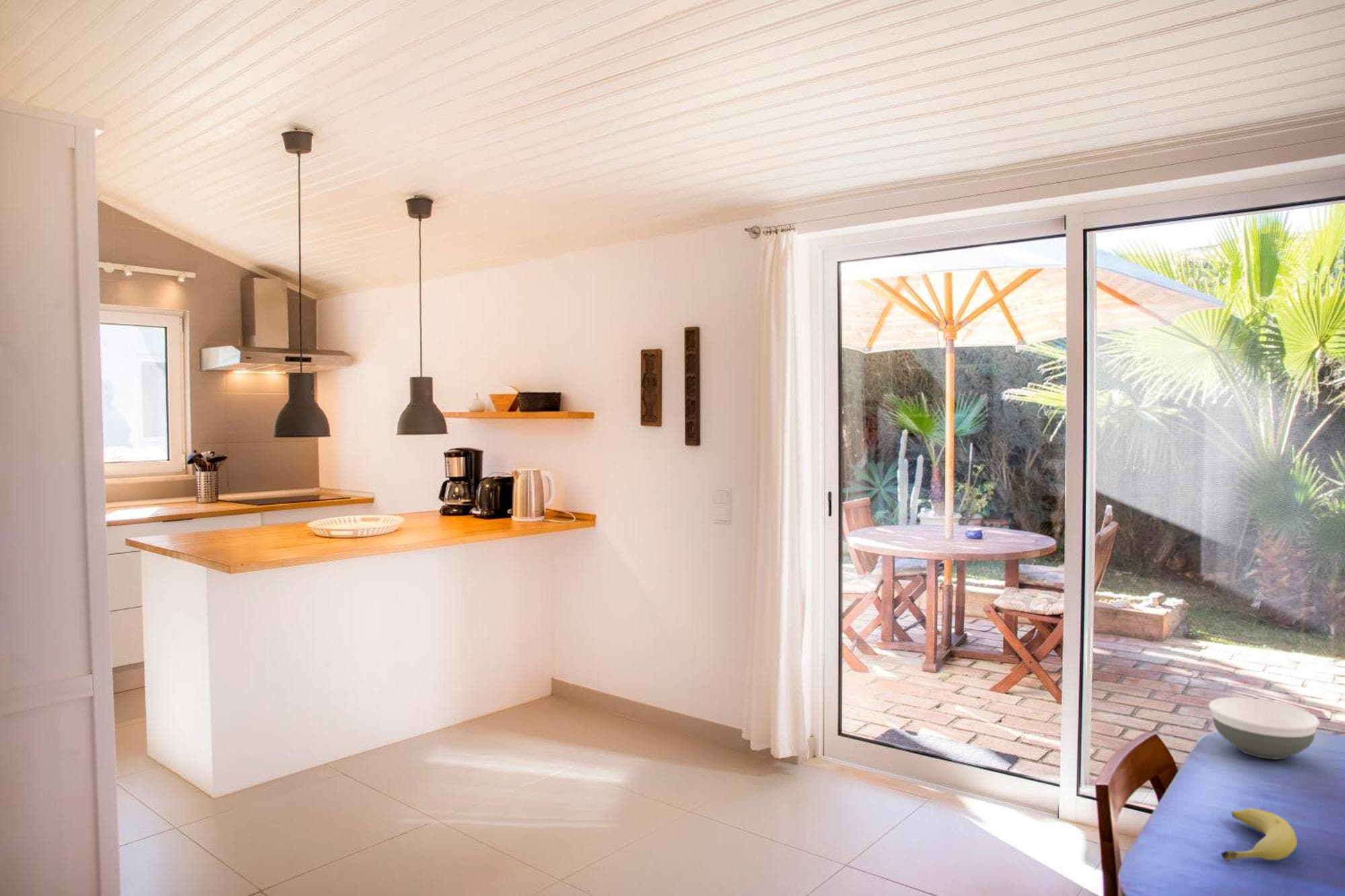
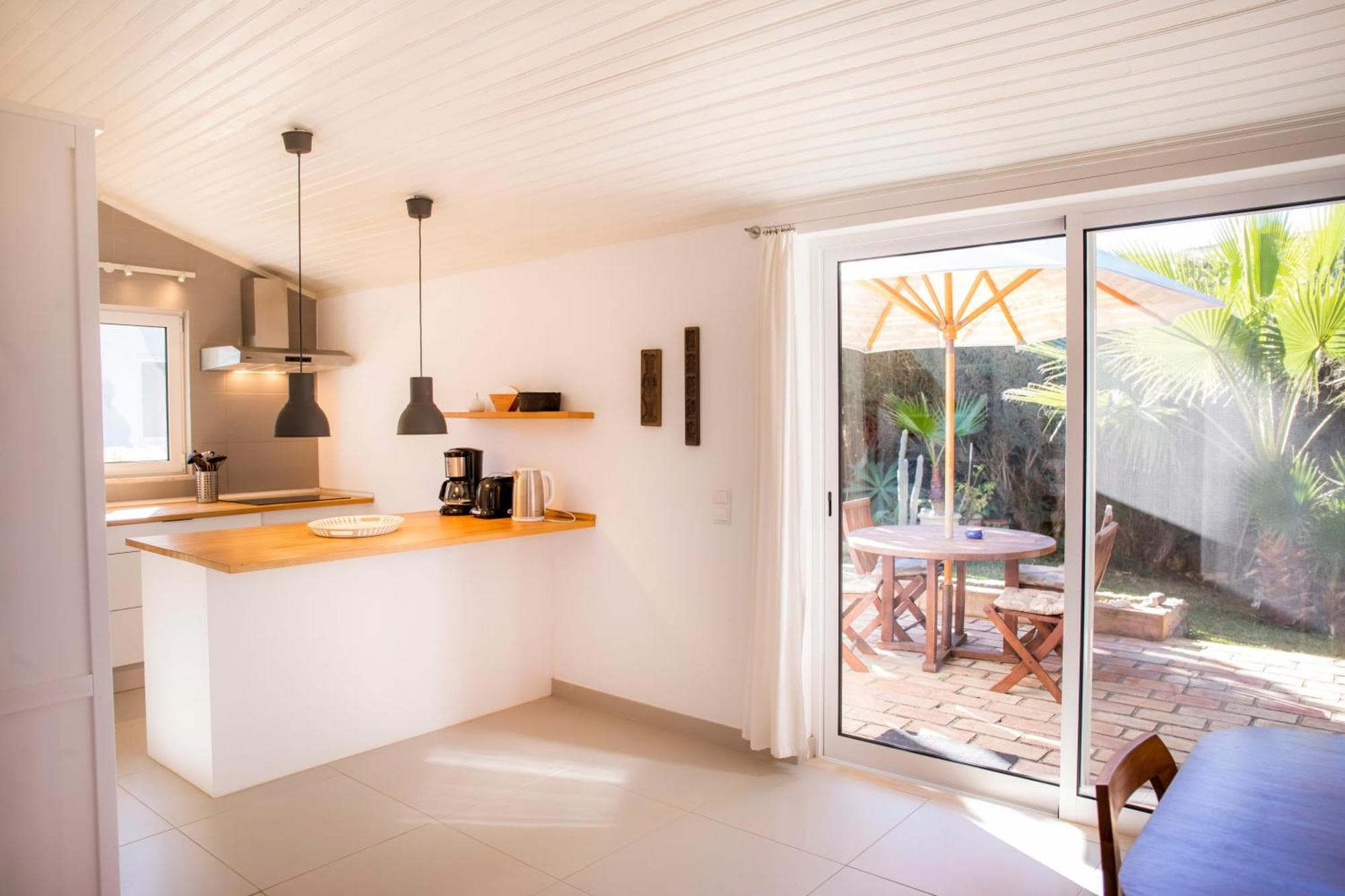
- fruit [1221,807,1298,862]
- bowl [1208,696,1320,760]
